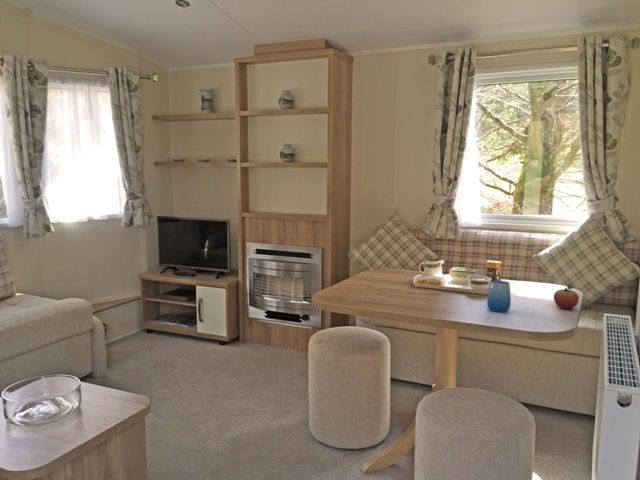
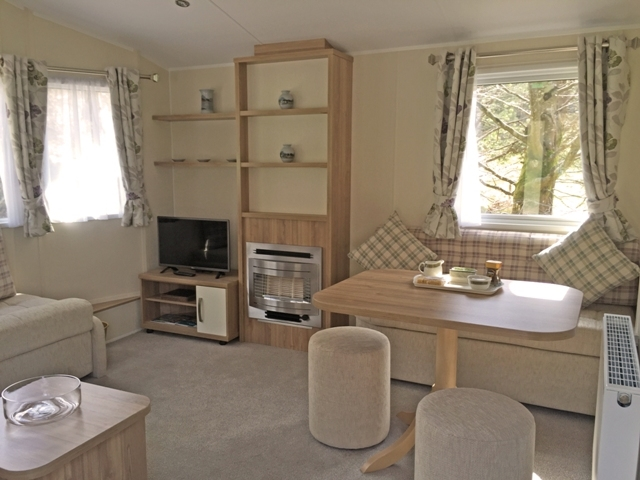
- fruit [553,283,580,310]
- cup [486,280,512,313]
